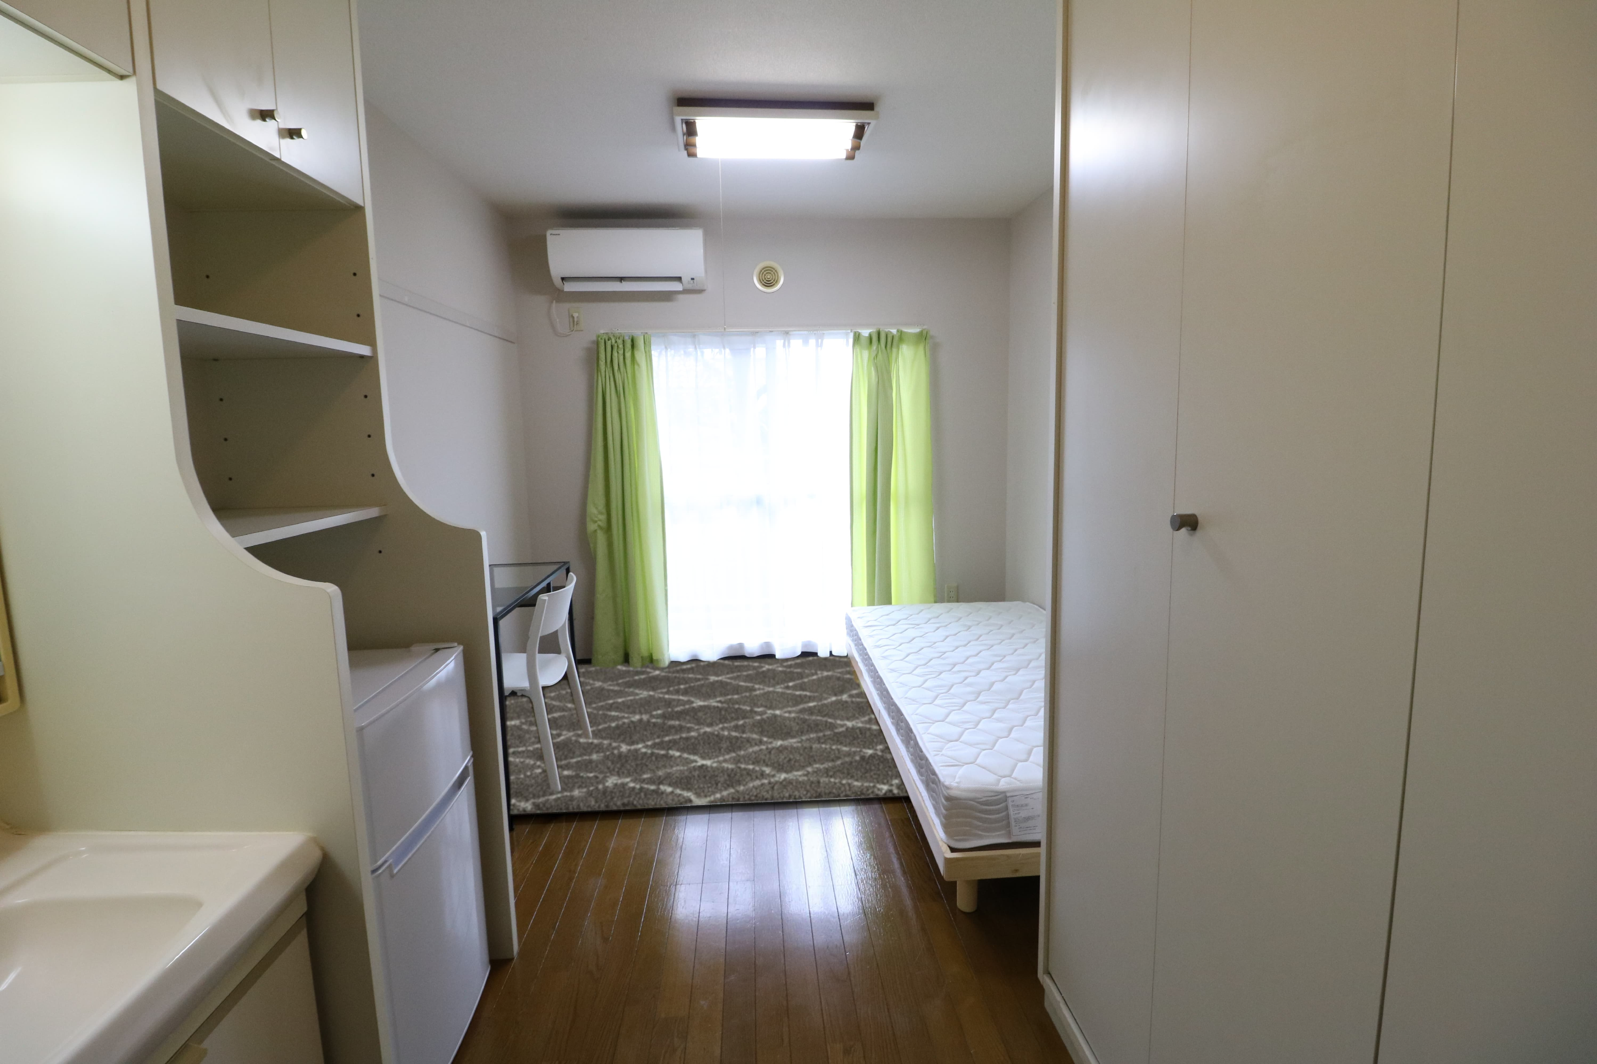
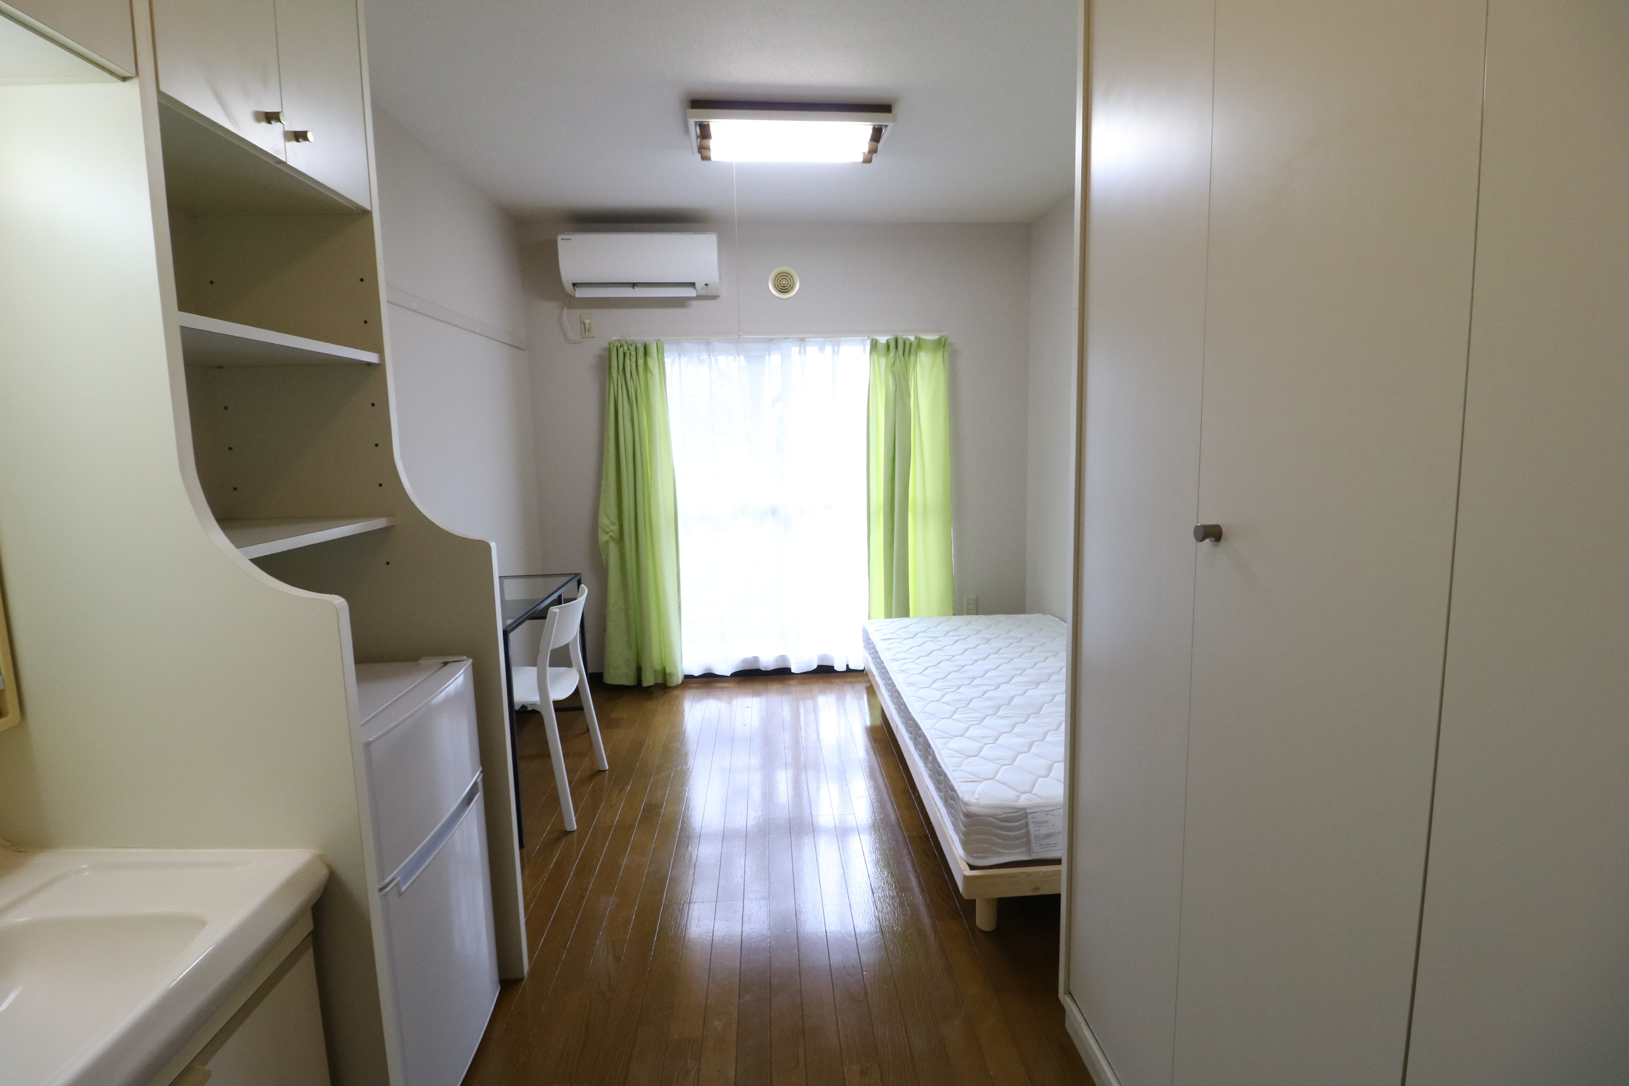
- rug [506,656,909,815]
